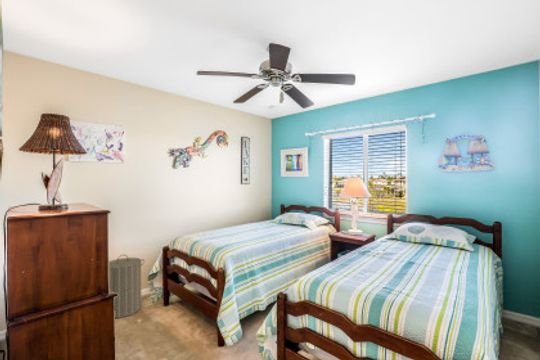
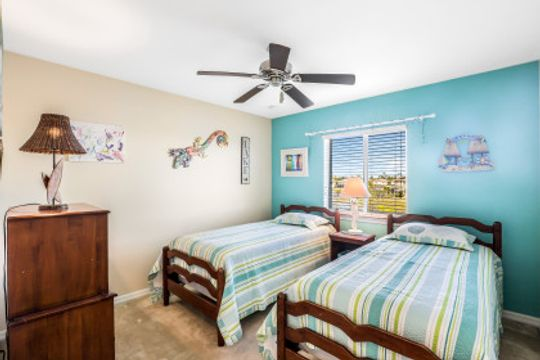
- laundry hamper [108,254,146,319]
